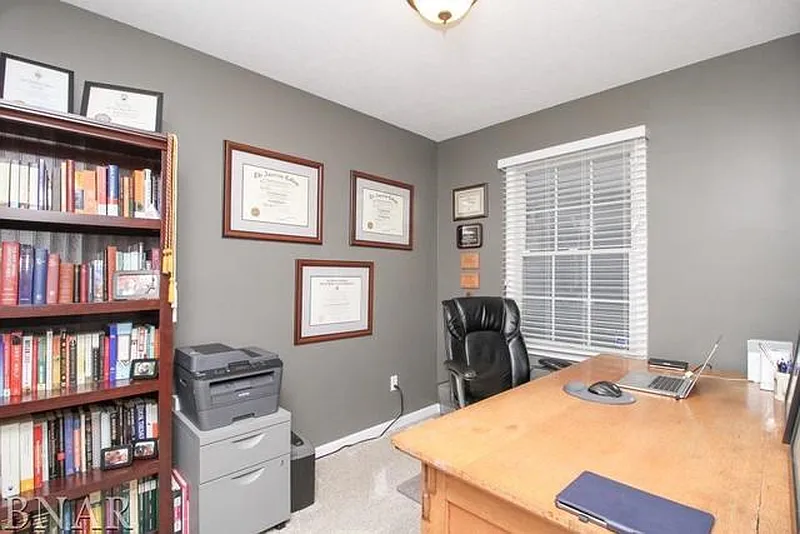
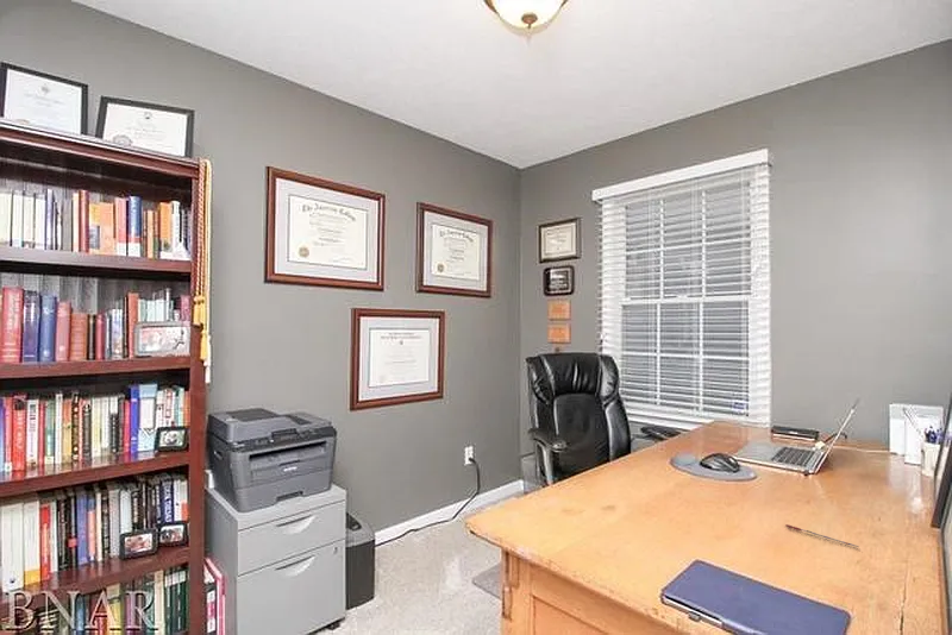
+ pen [784,523,860,548]
